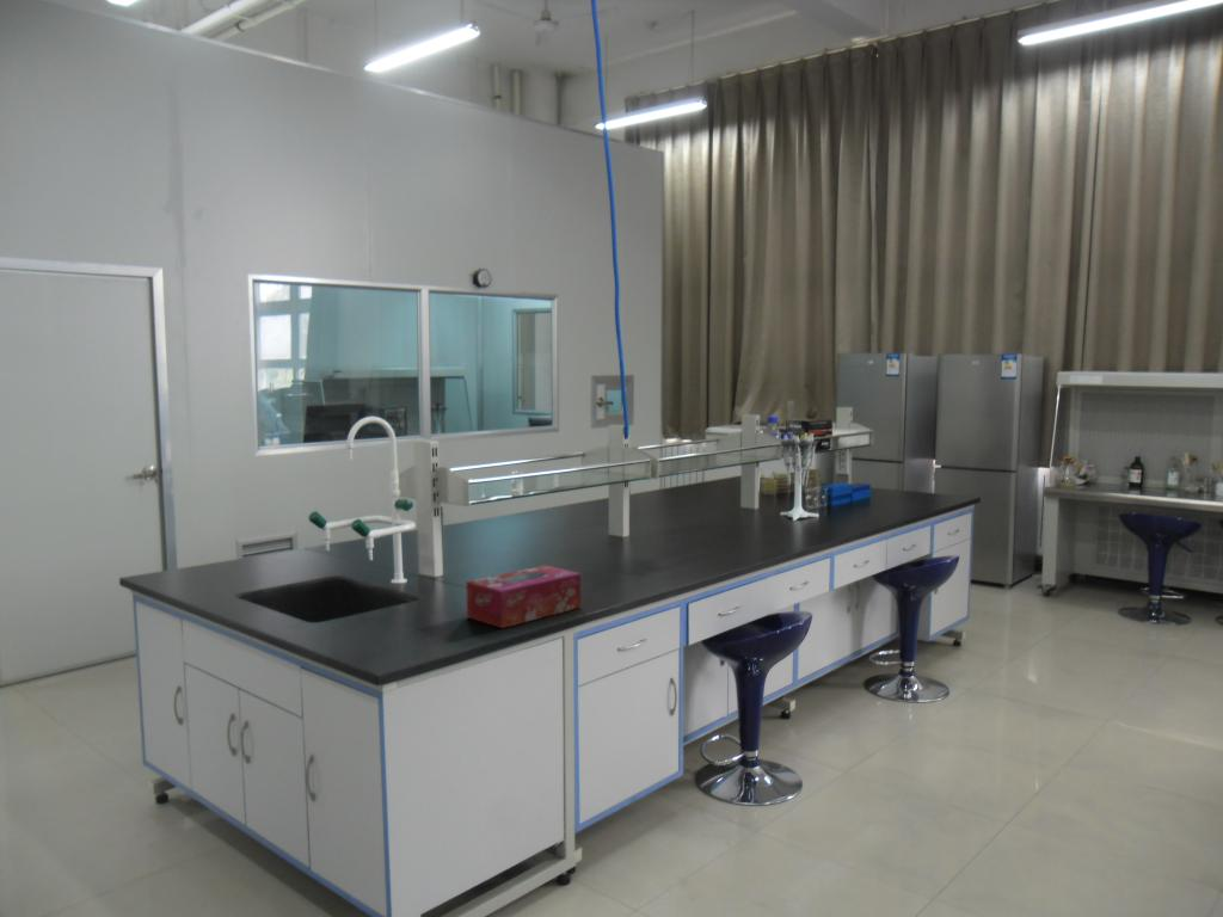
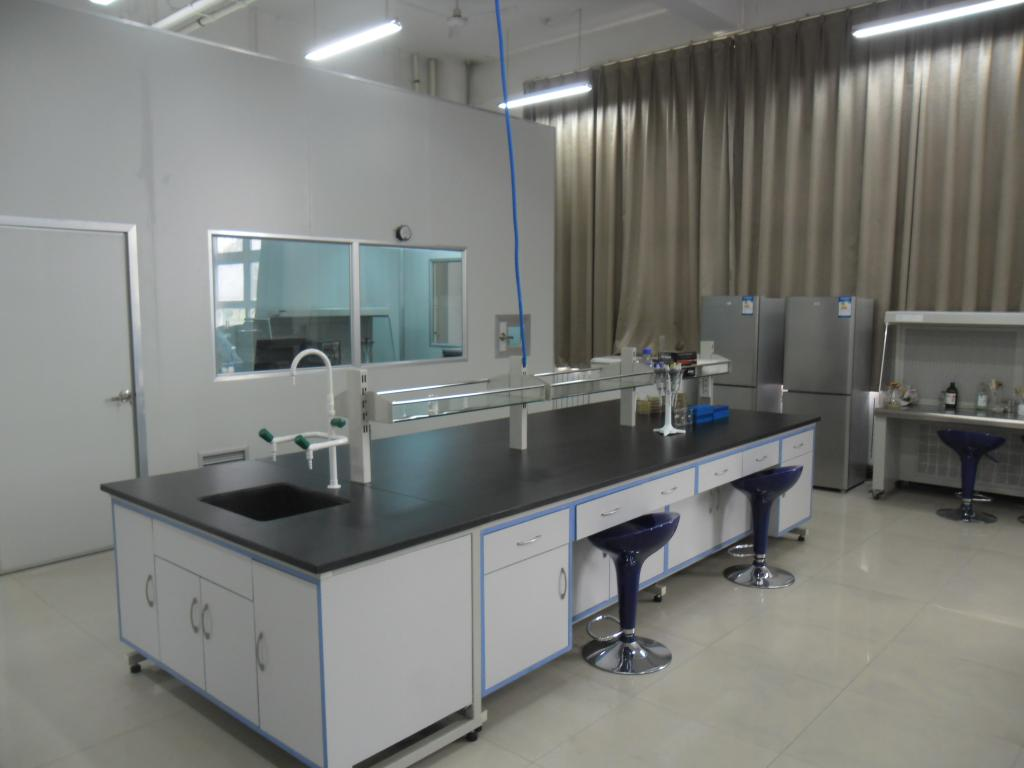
- tissue box [465,564,582,629]
